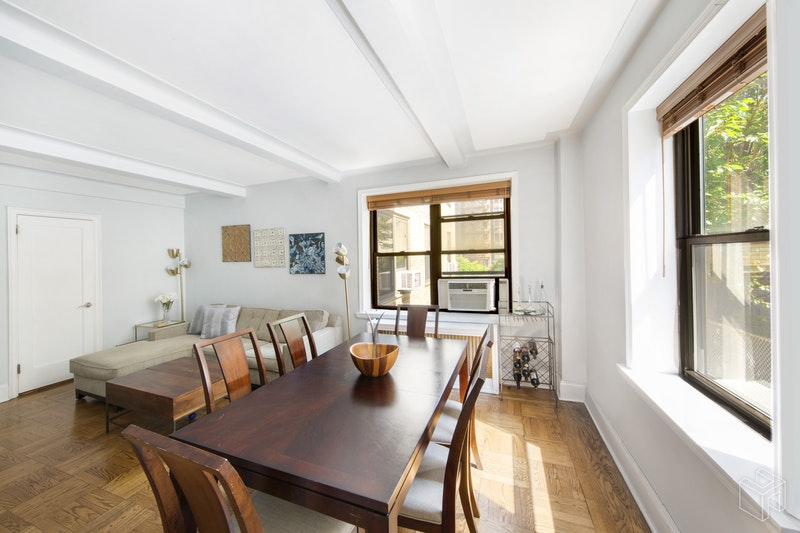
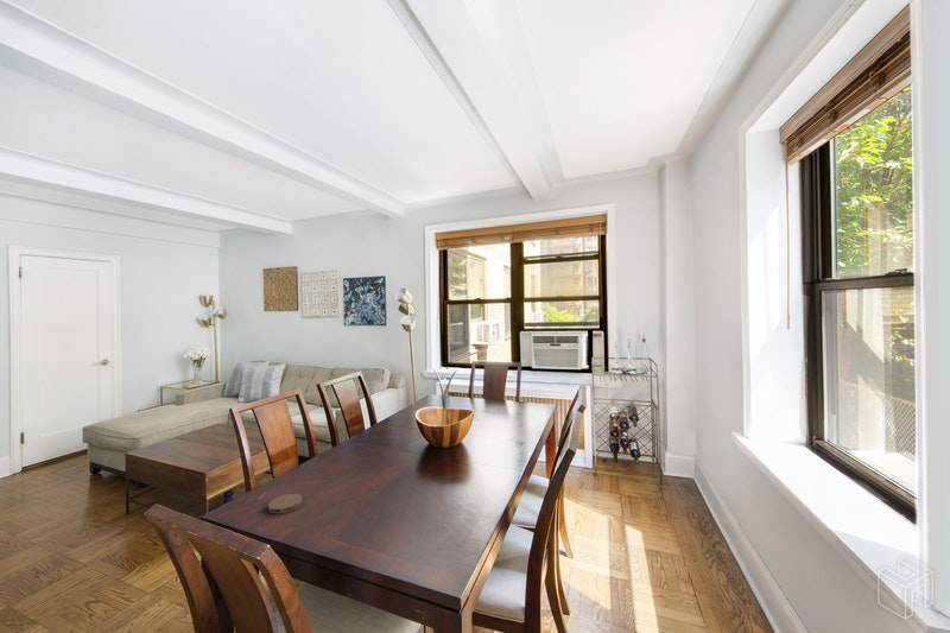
+ coaster [267,493,303,514]
